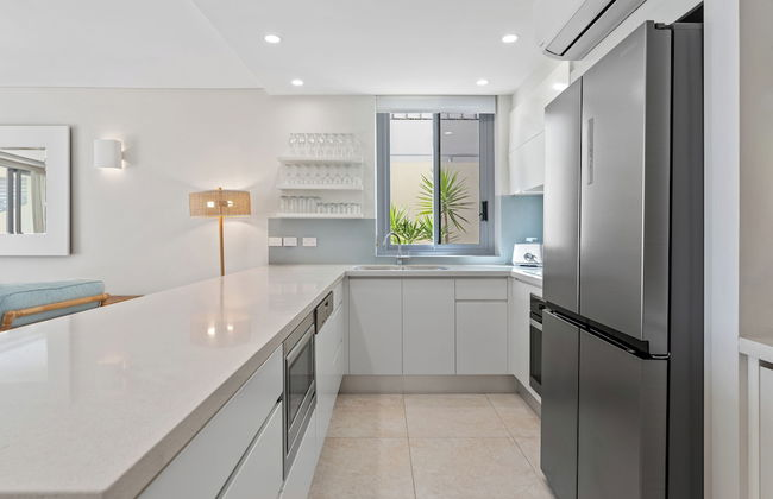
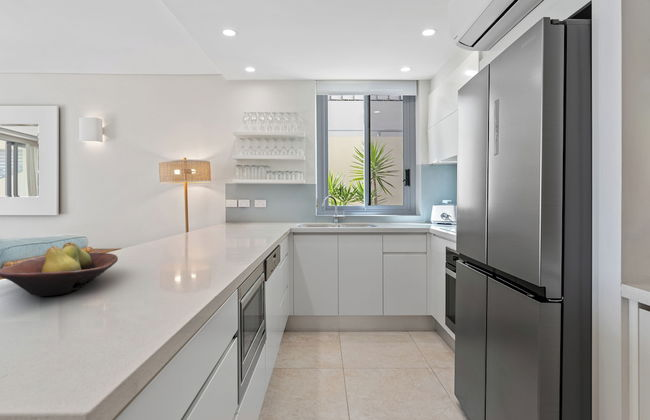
+ fruit bowl [0,241,119,297]
